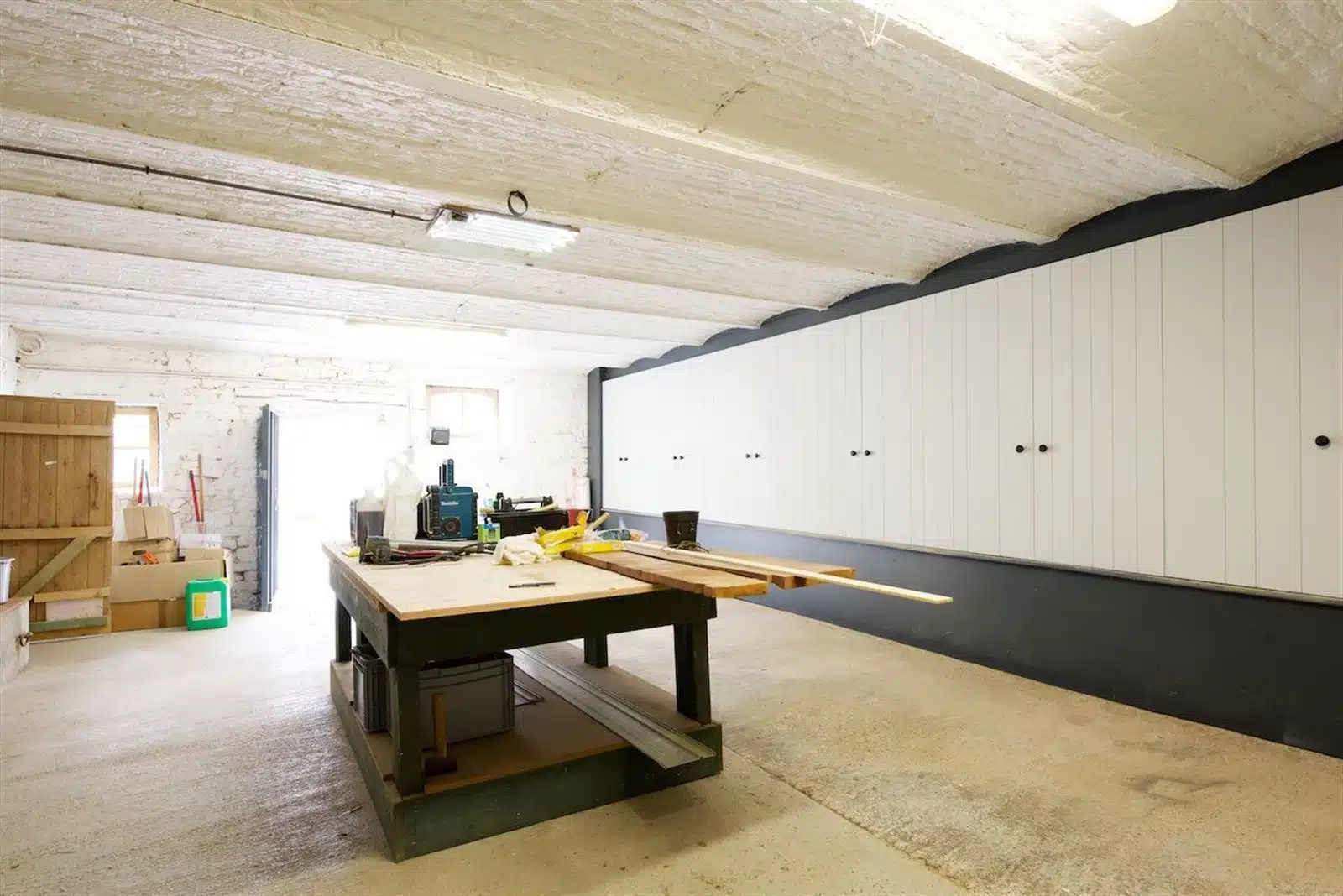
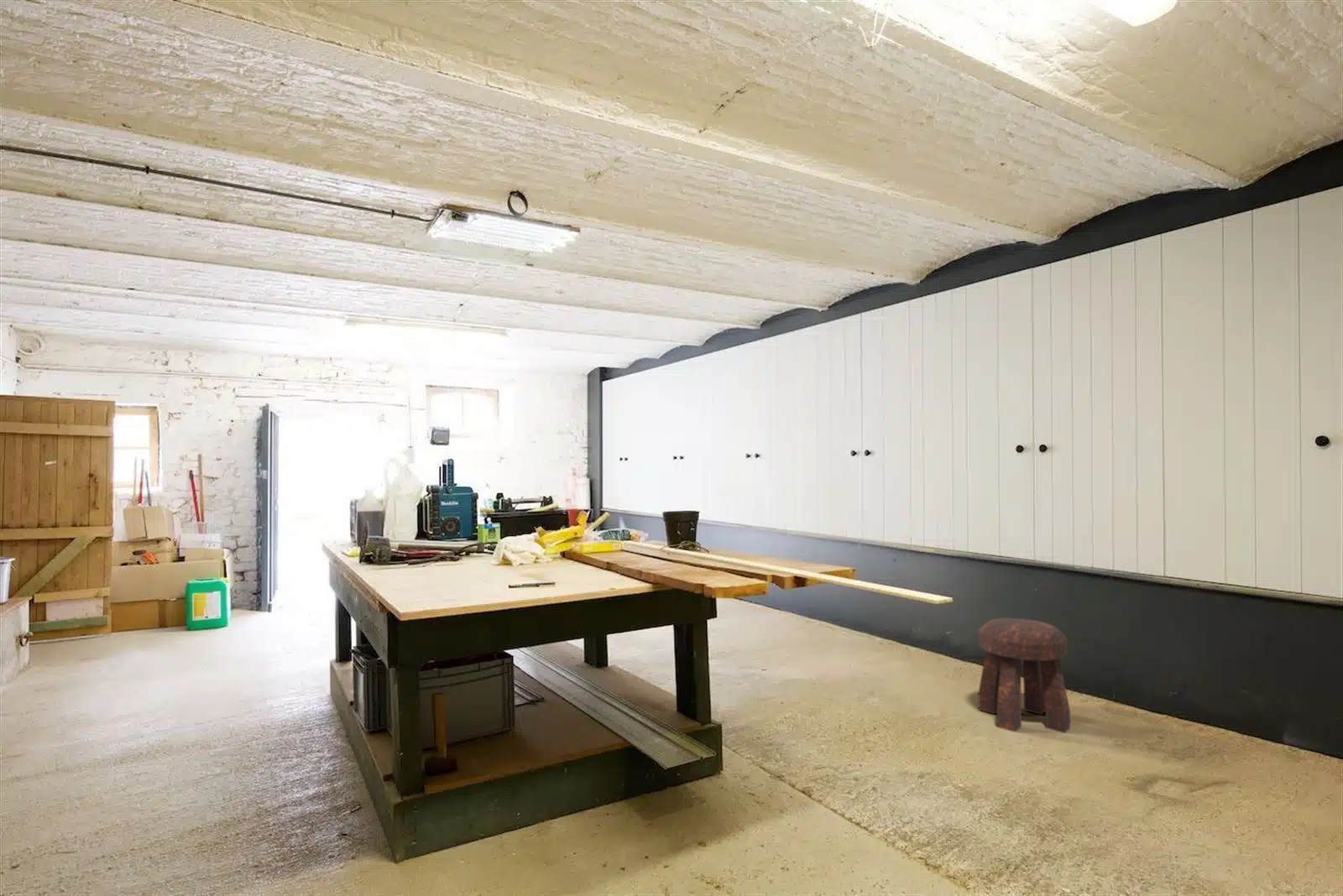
+ stool [977,617,1071,734]
